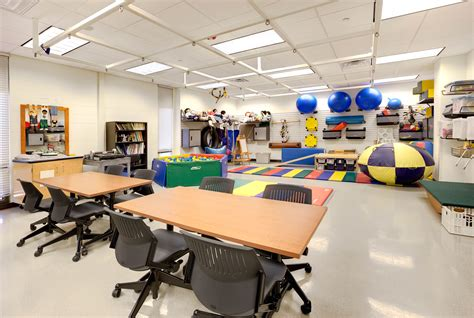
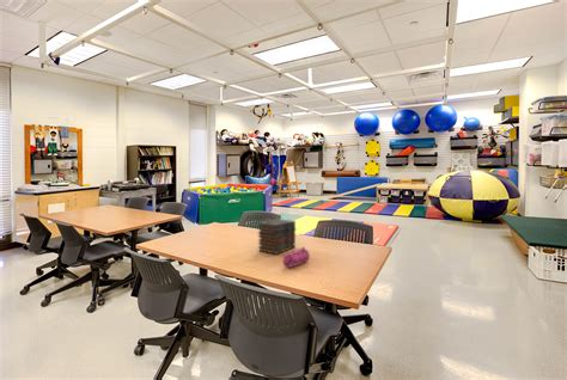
+ pencil case [282,246,311,269]
+ book stack [256,217,297,256]
